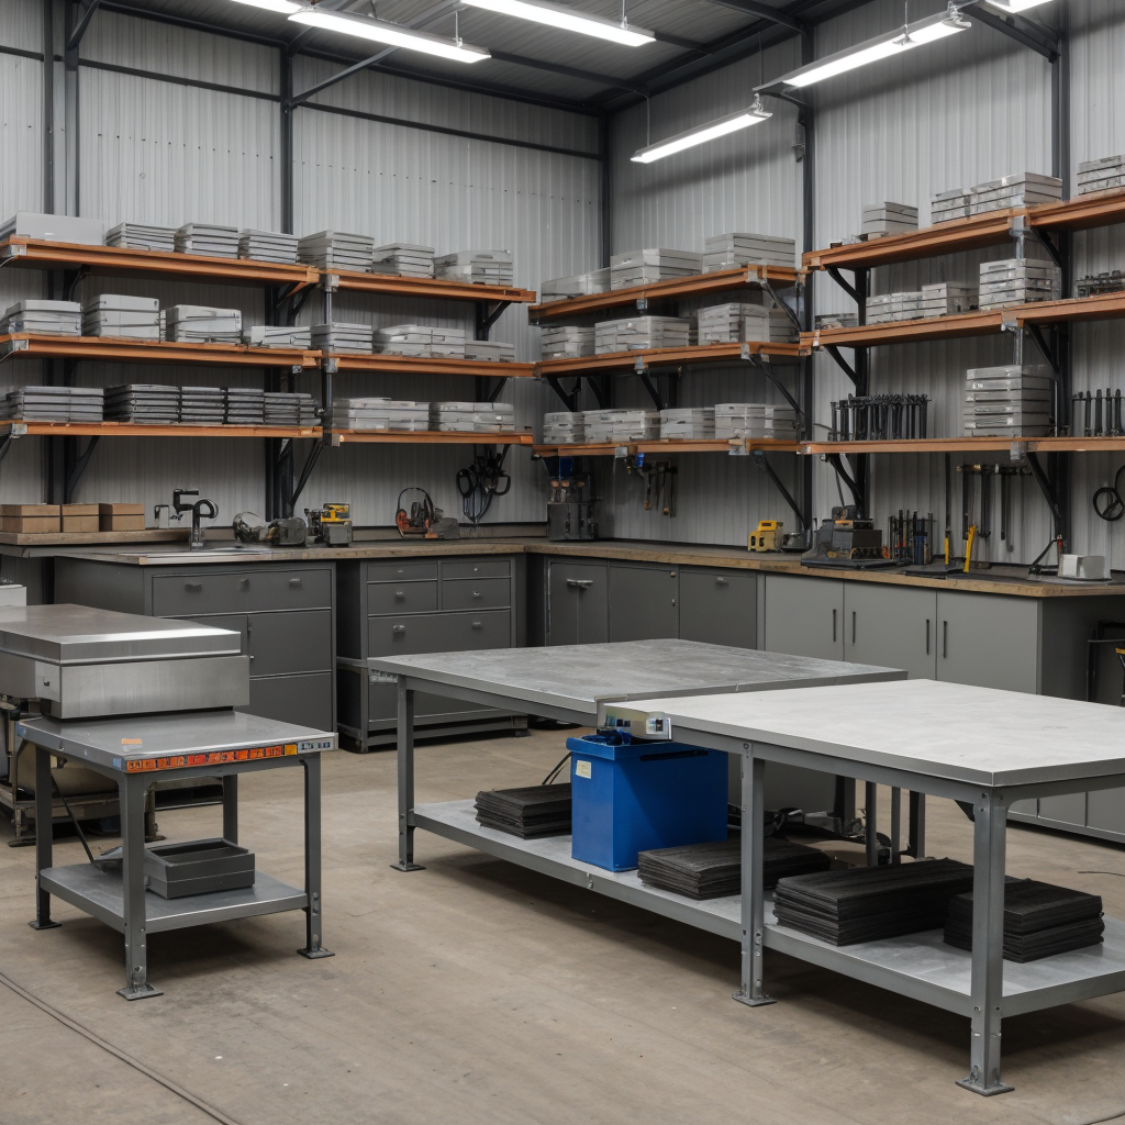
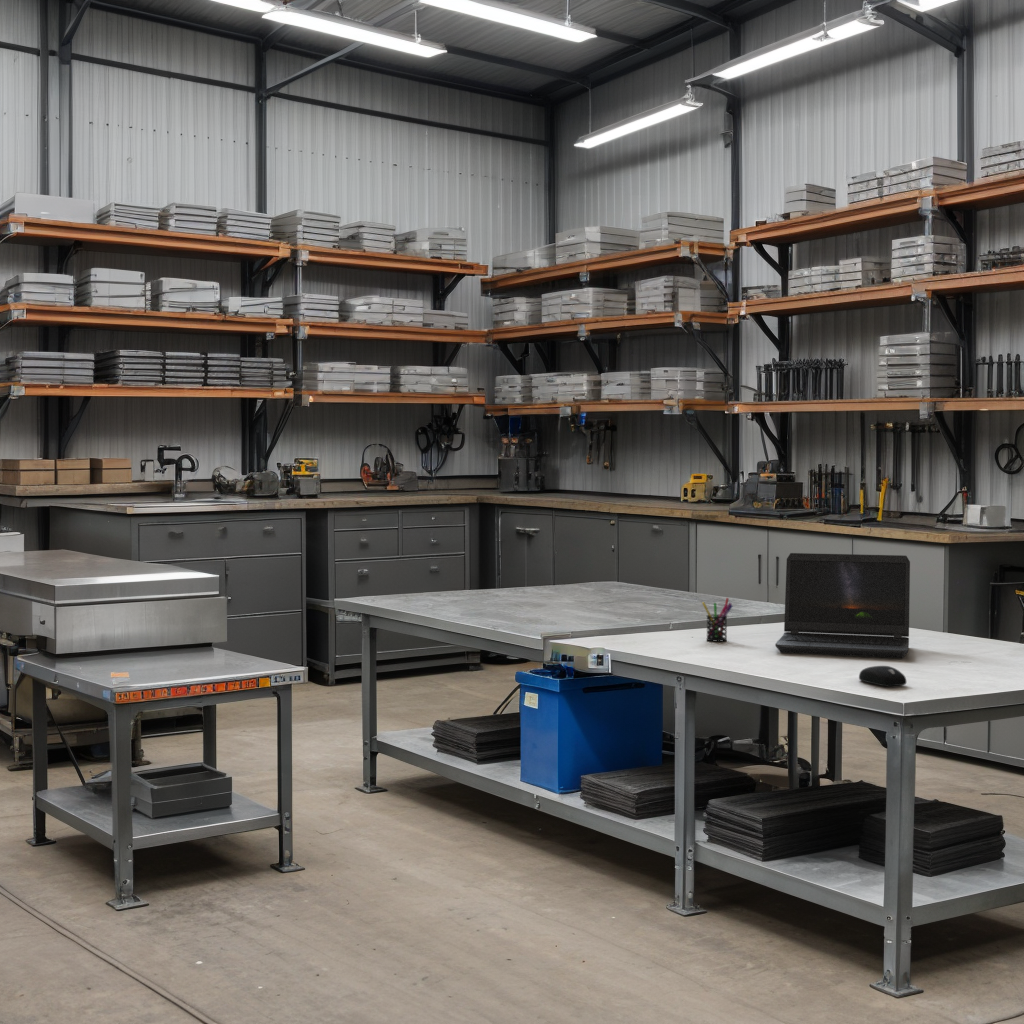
+ computer mouse [858,665,907,687]
+ pen holder [701,597,733,642]
+ laptop computer [774,552,911,659]
